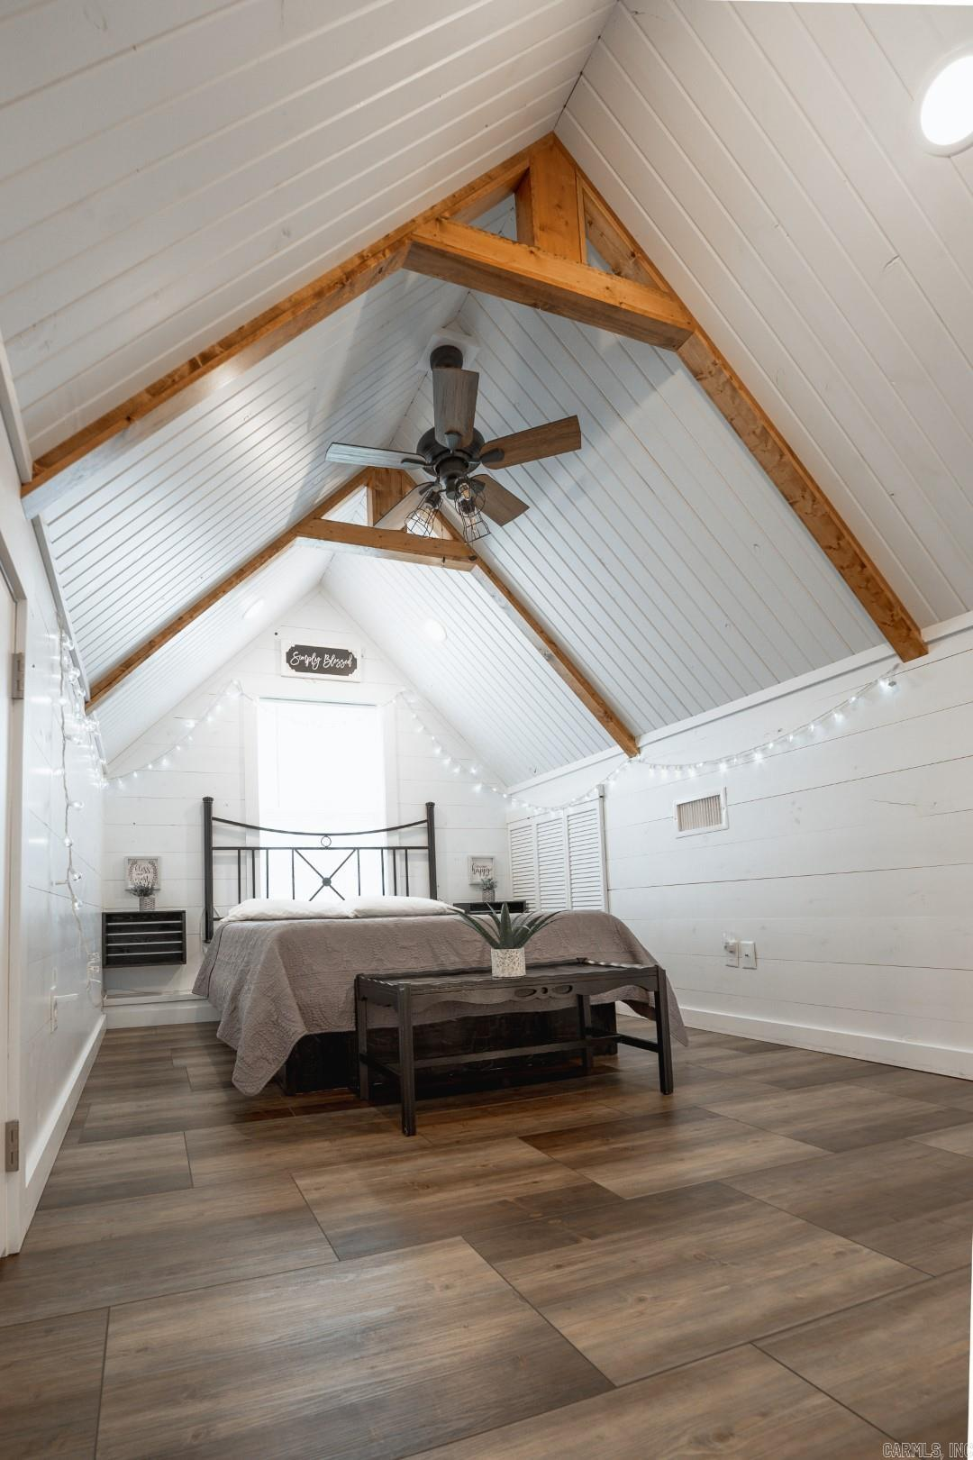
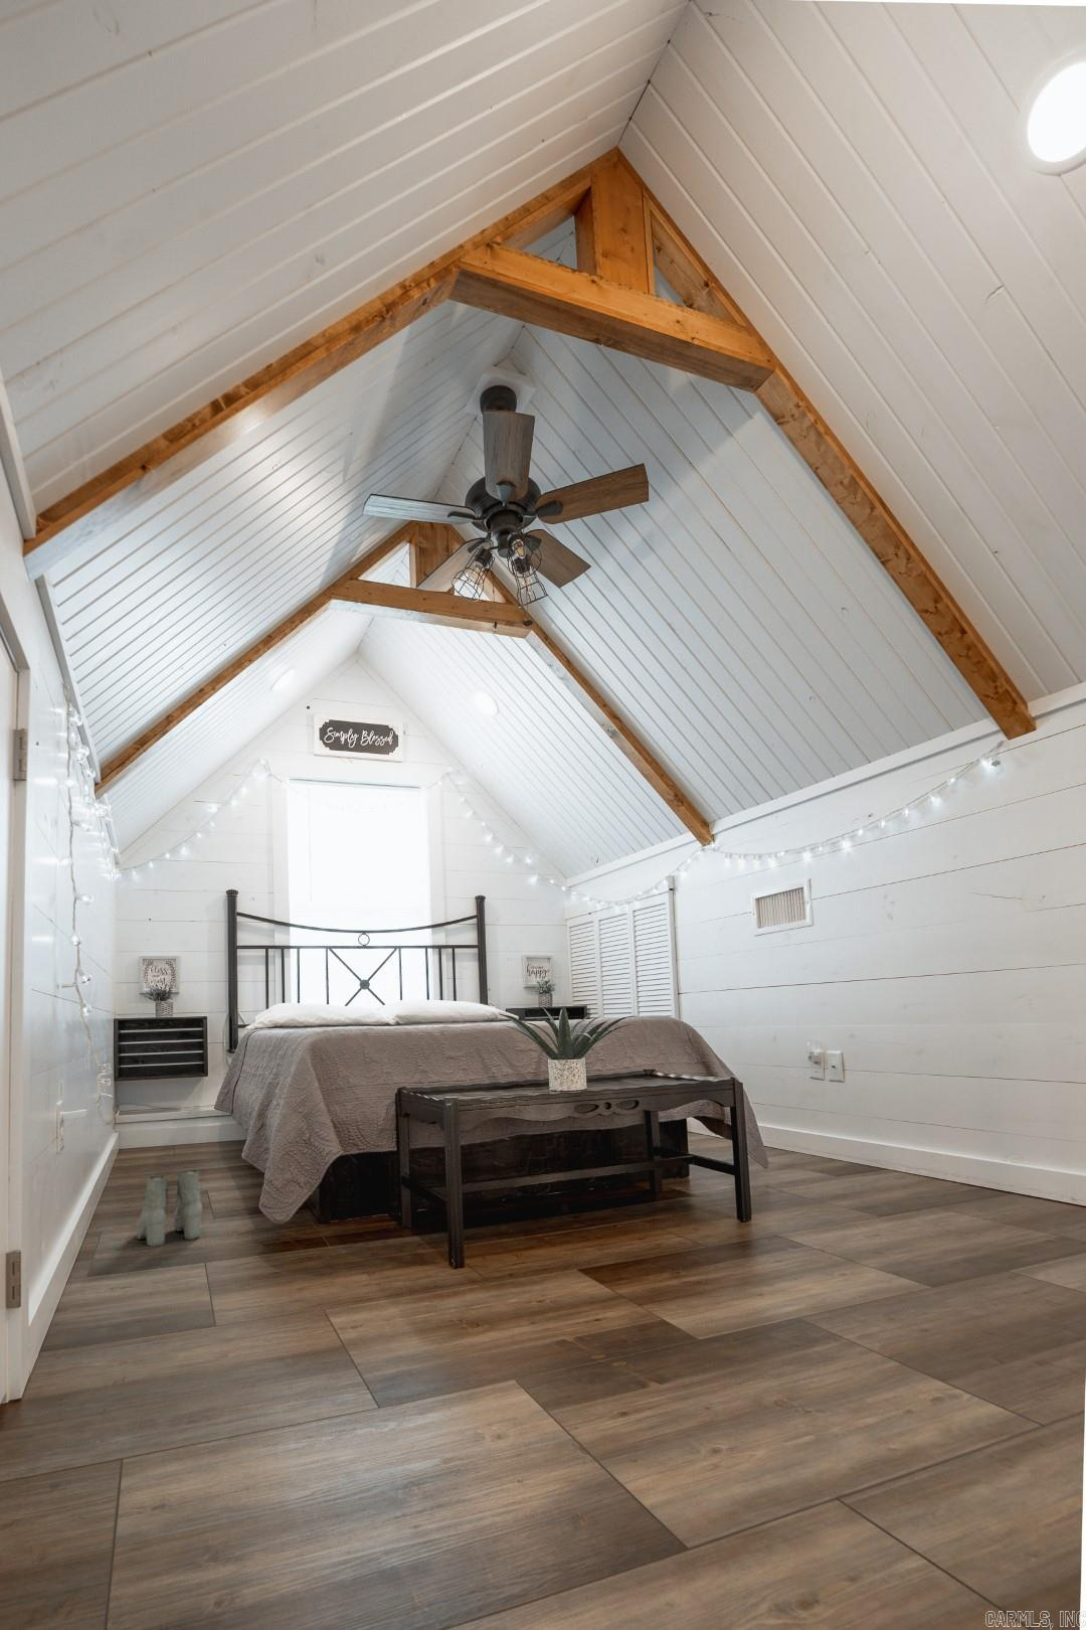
+ boots [136,1169,204,1247]
